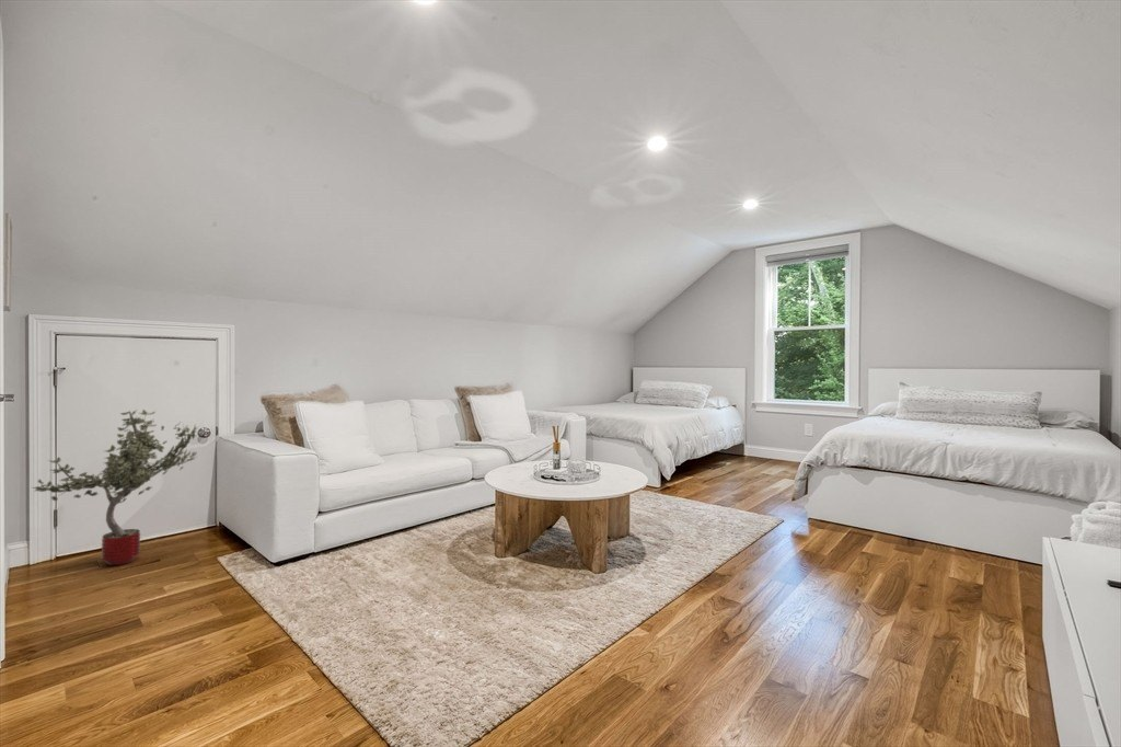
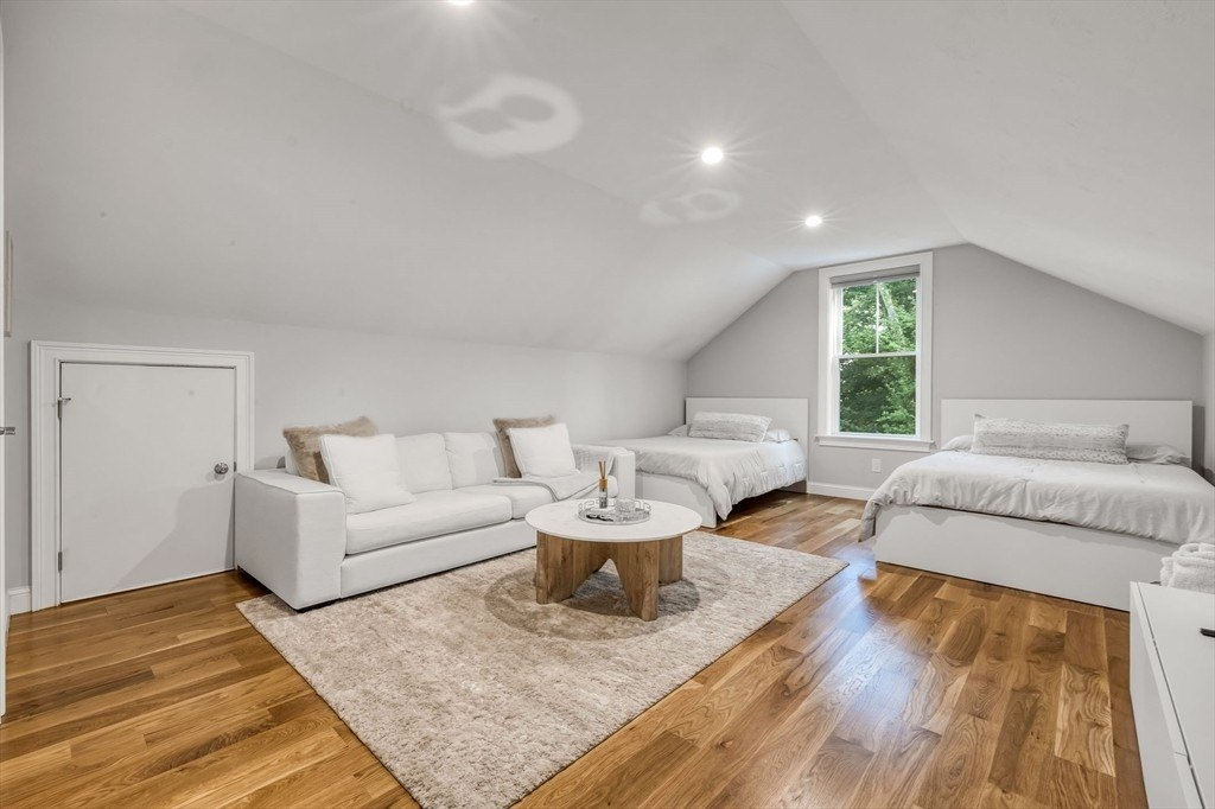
- potted tree [31,409,199,566]
